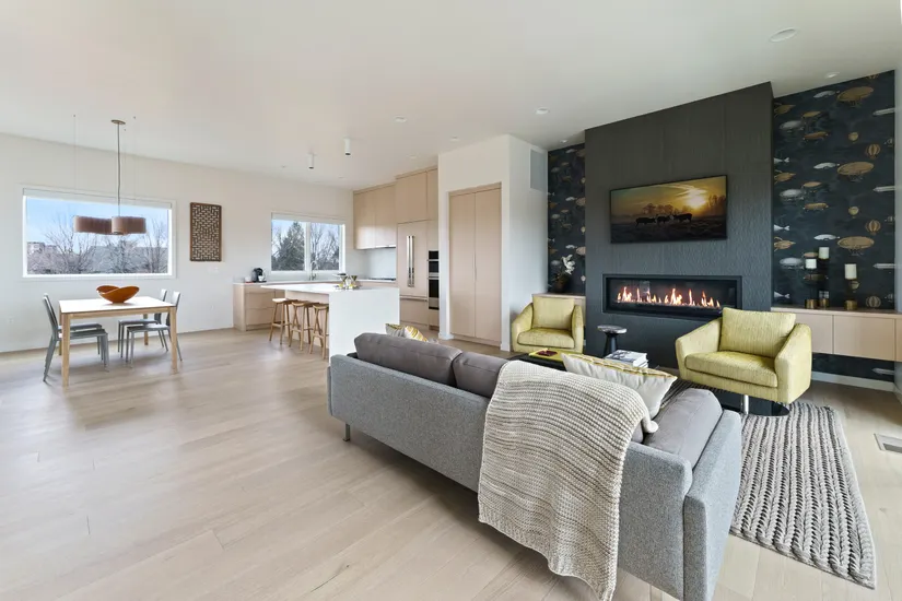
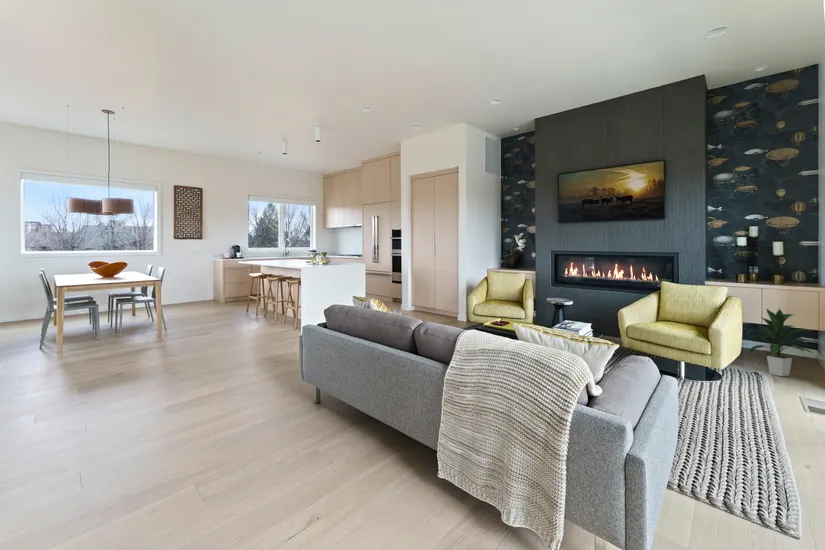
+ indoor plant [748,307,815,377]
